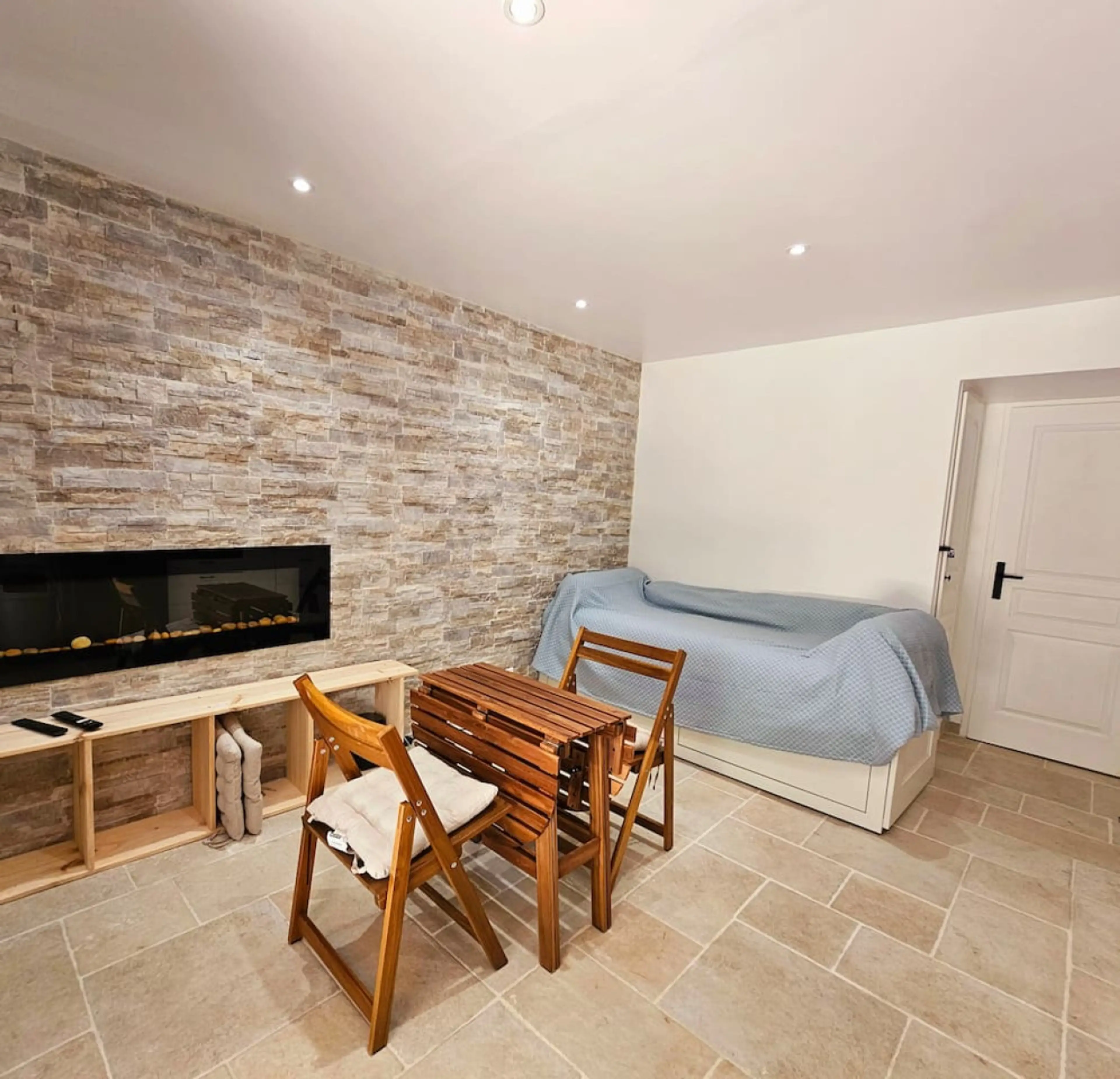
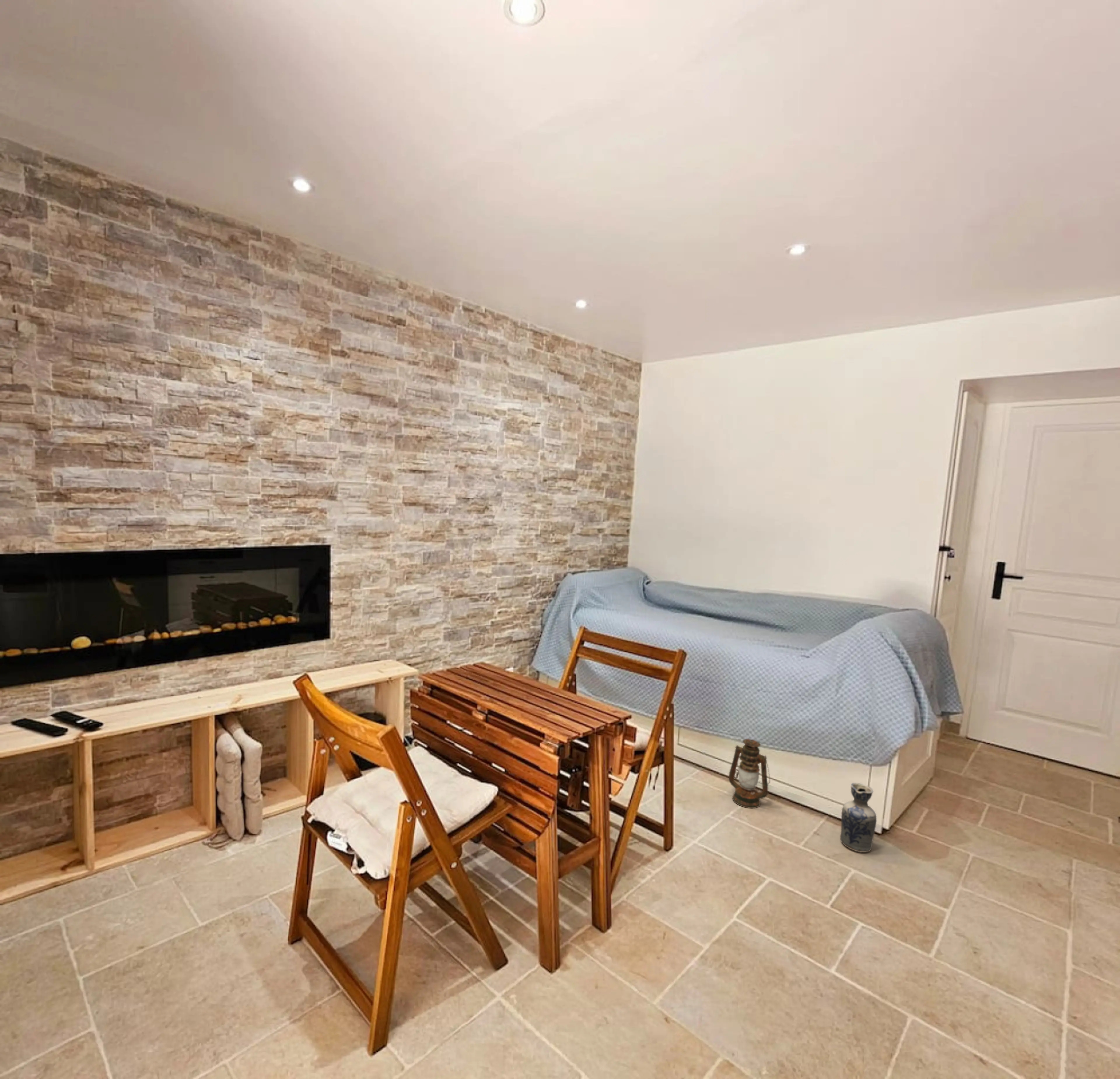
+ ceramic jug [840,783,877,852]
+ lantern [728,739,770,809]
